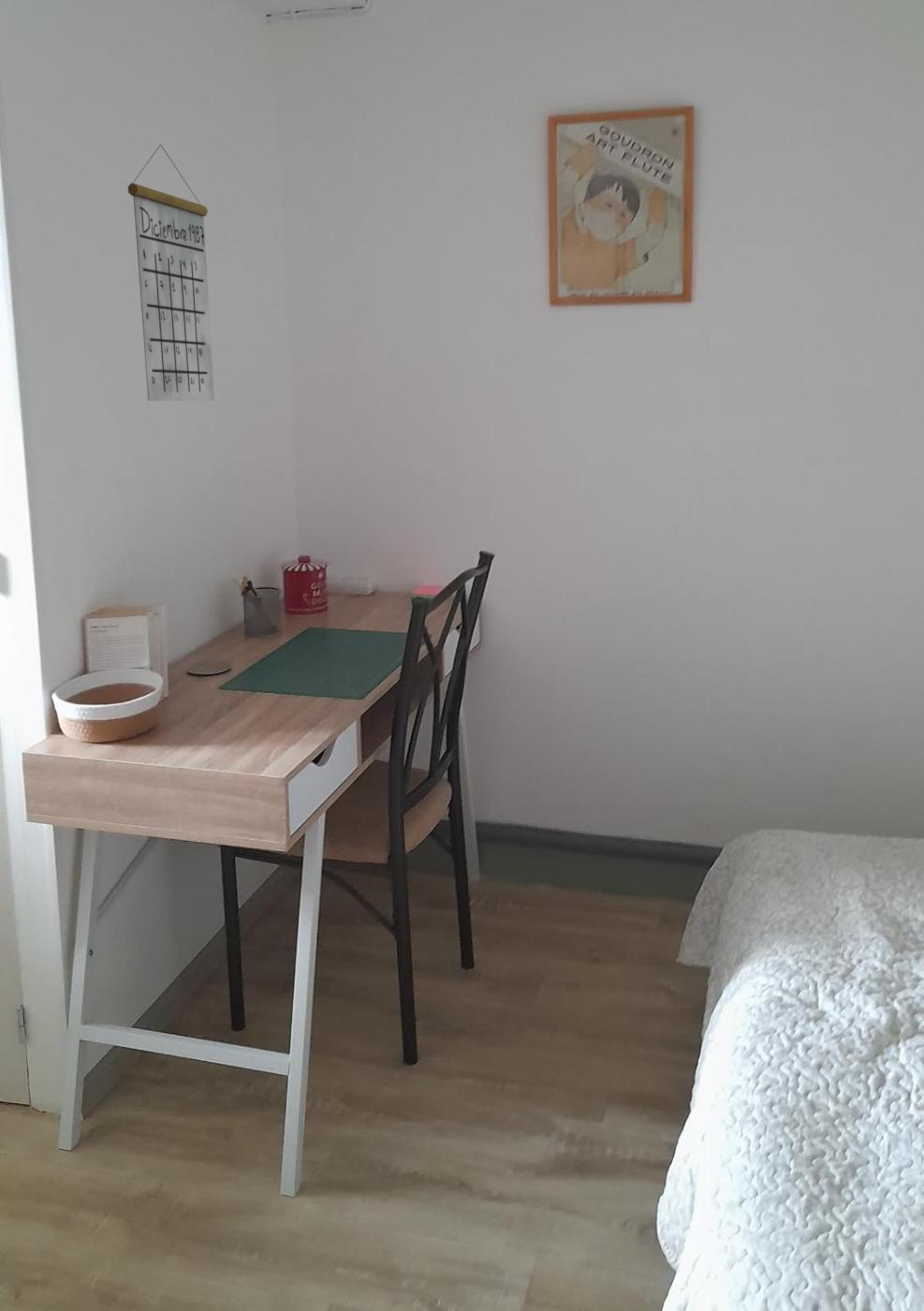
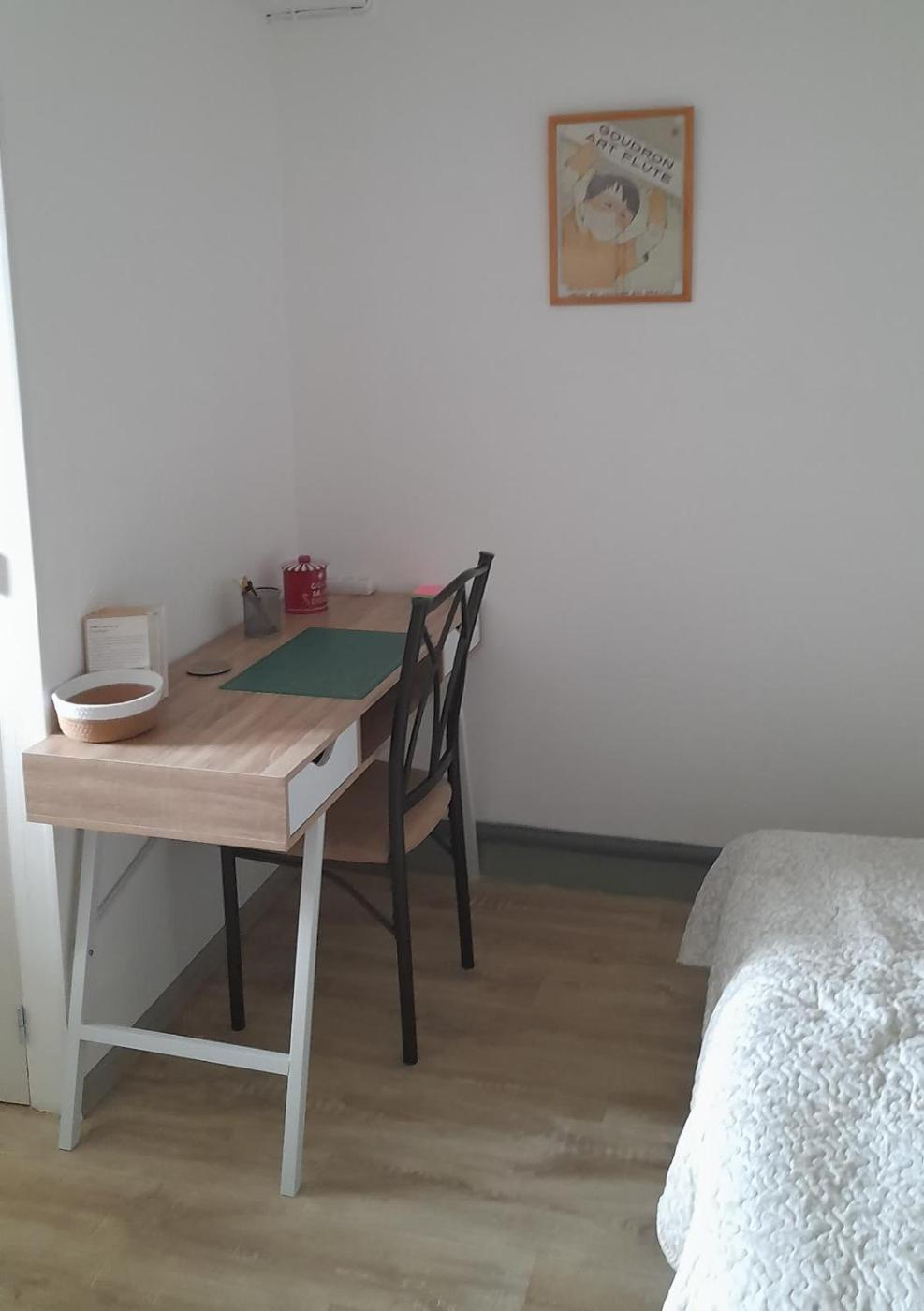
- calendar [127,143,215,402]
